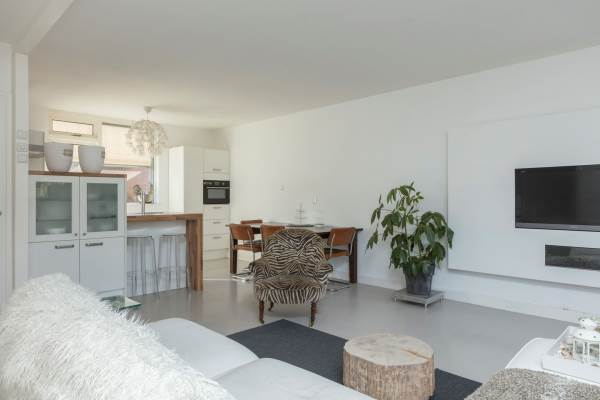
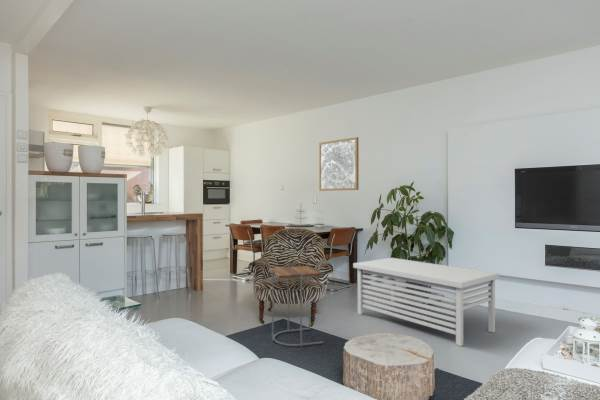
+ side table [268,263,325,348]
+ wall art [318,136,360,192]
+ coffee table [352,257,500,347]
